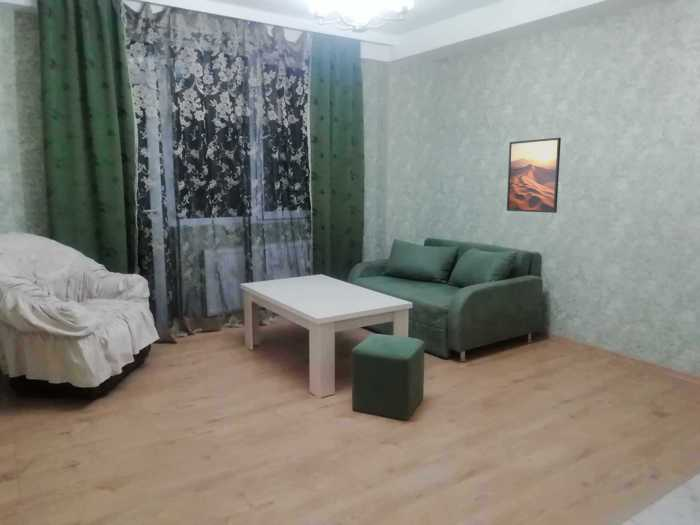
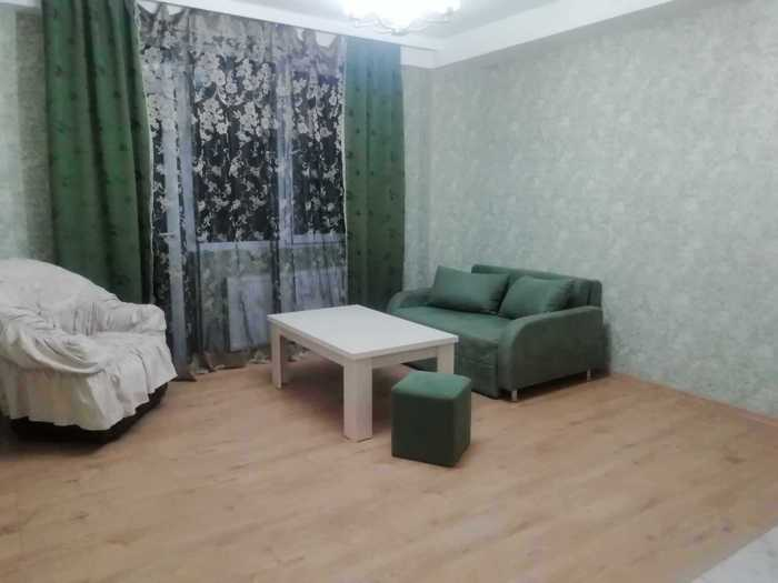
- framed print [506,137,562,214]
